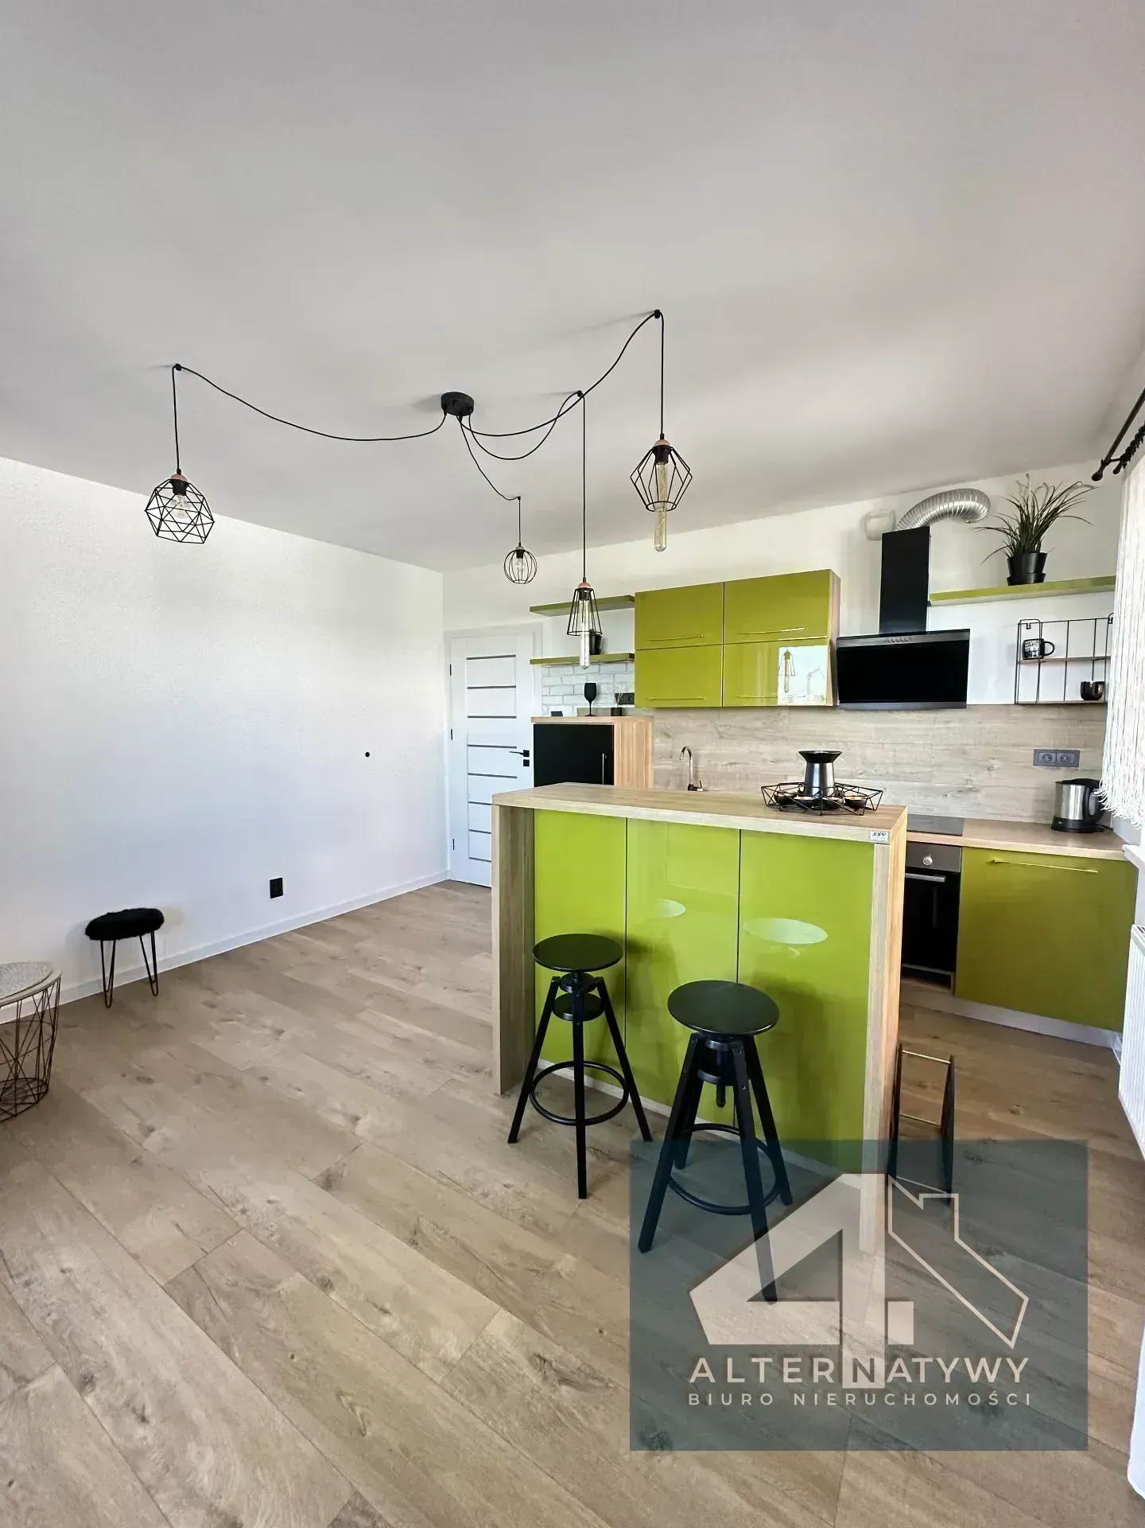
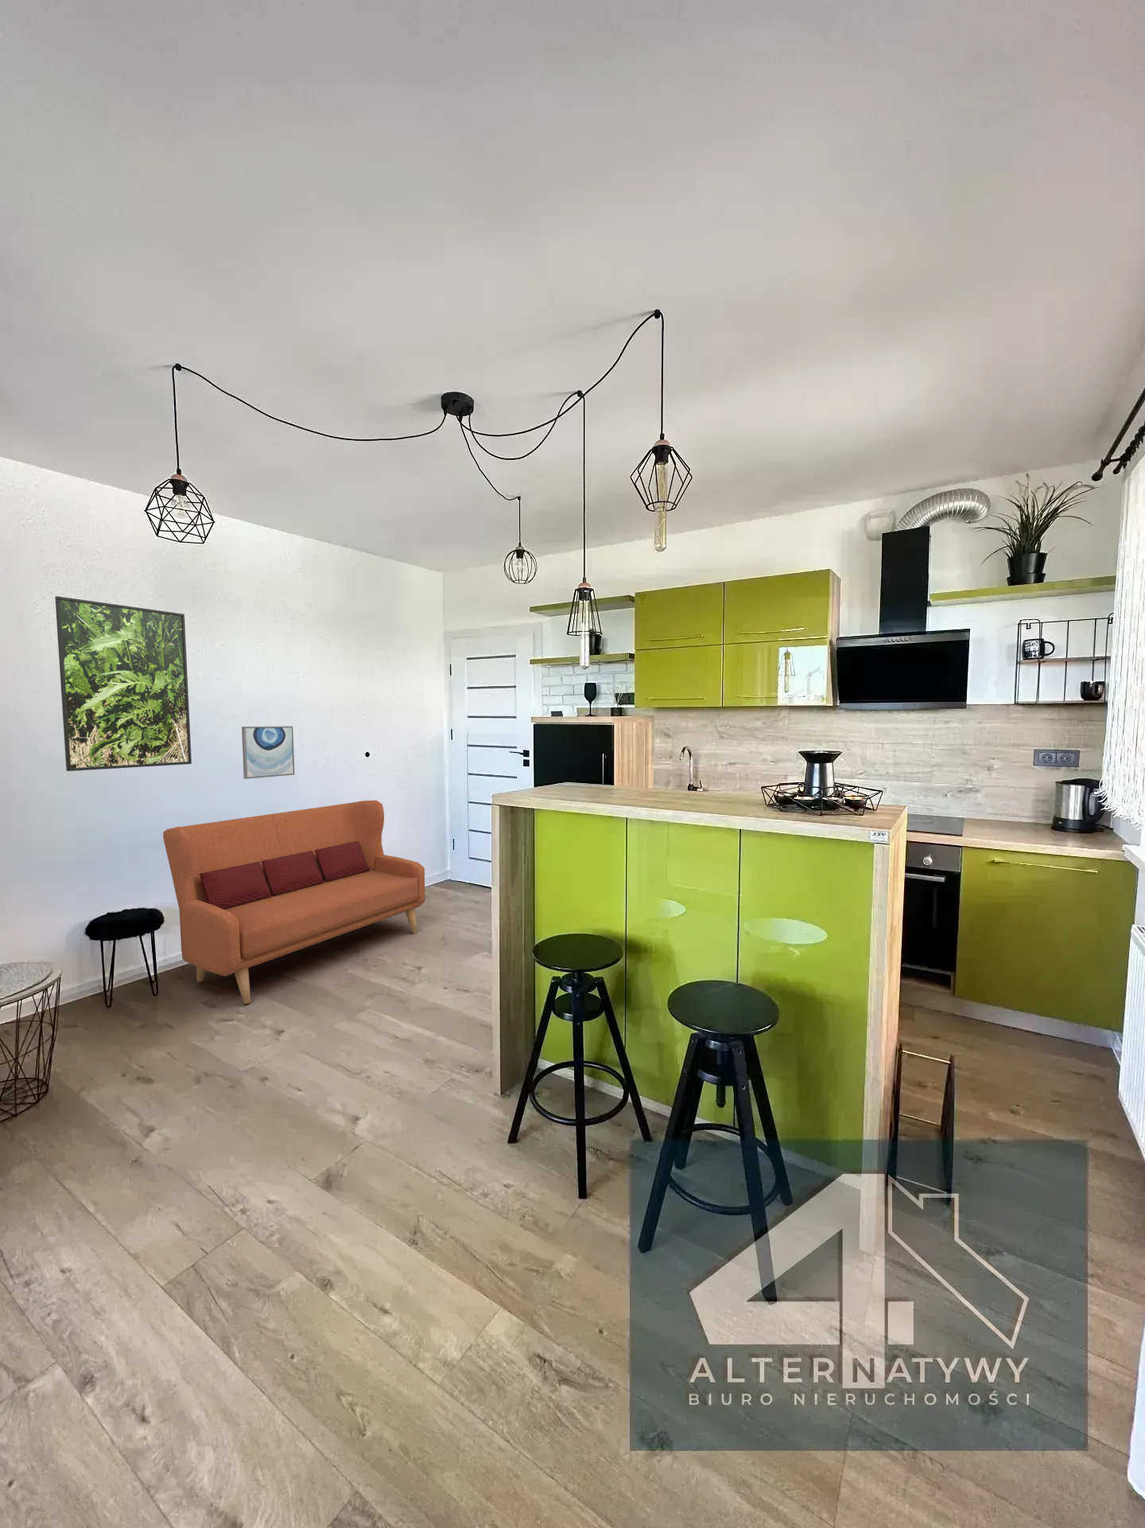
+ wall art [241,725,295,780]
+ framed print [54,596,192,772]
+ loveseat [162,800,426,1005]
